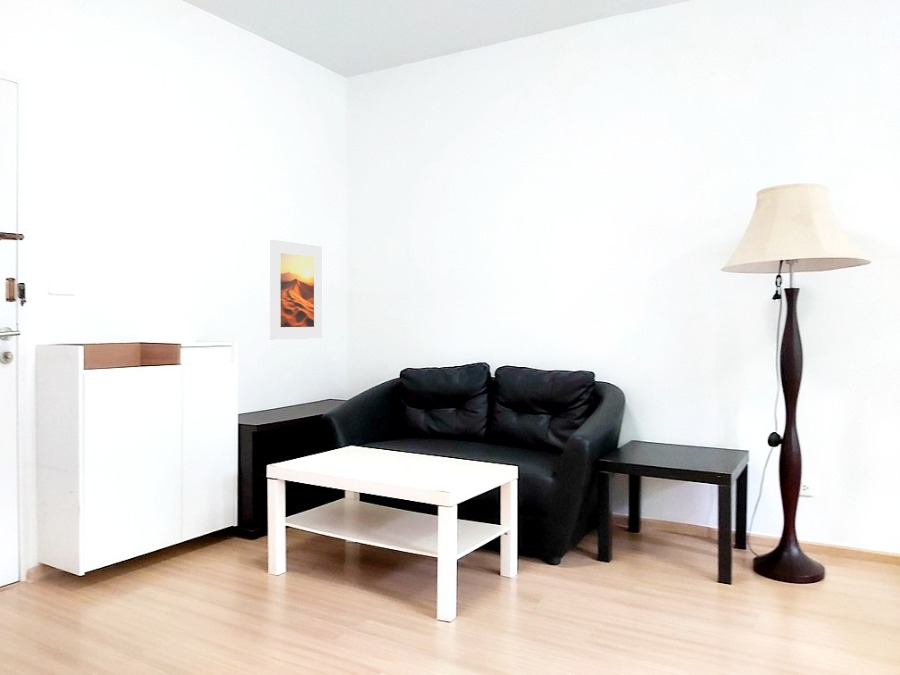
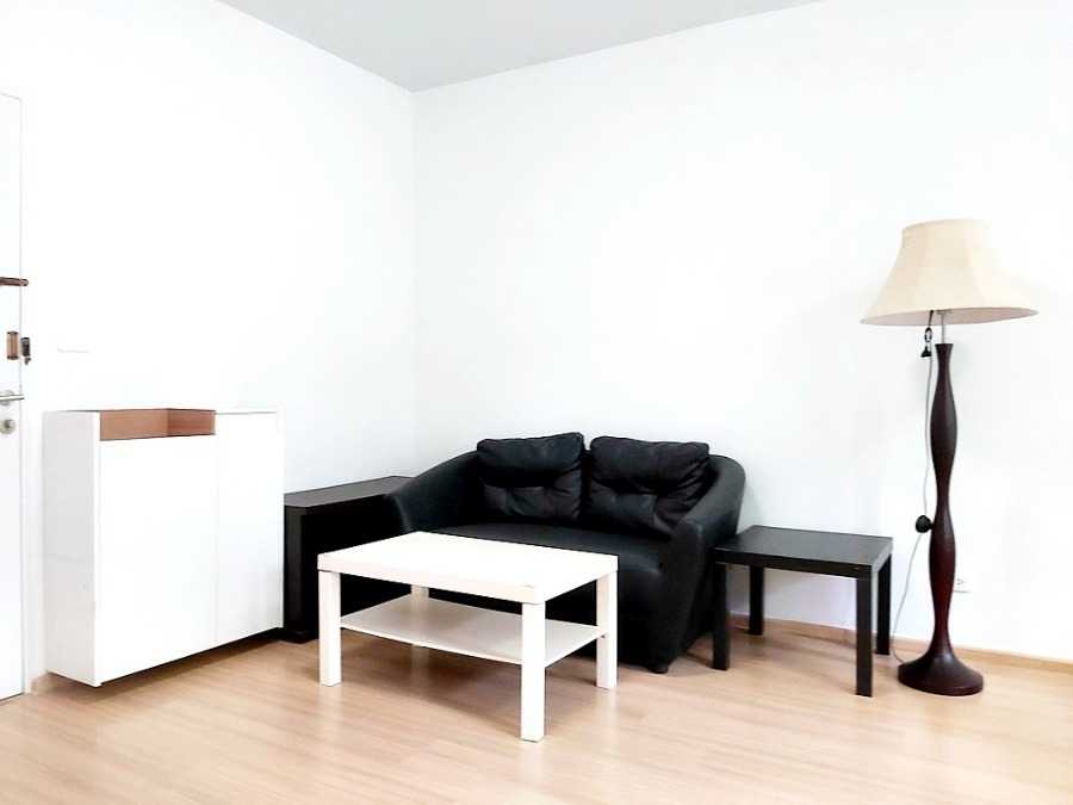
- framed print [269,239,323,341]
